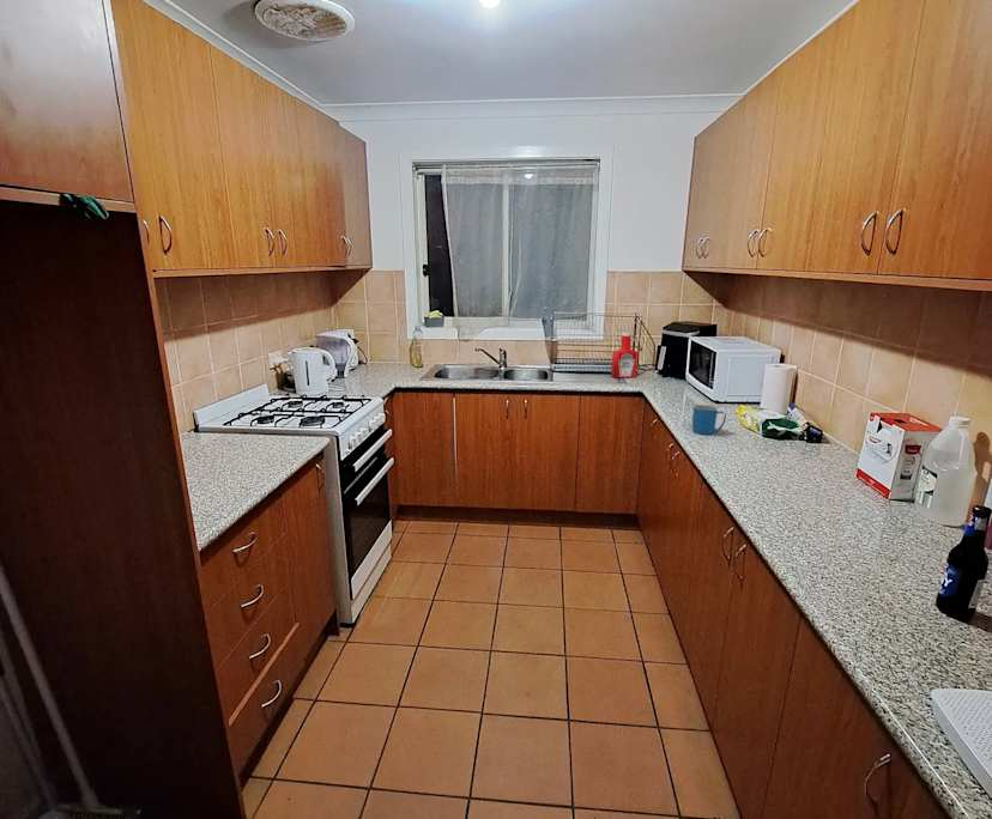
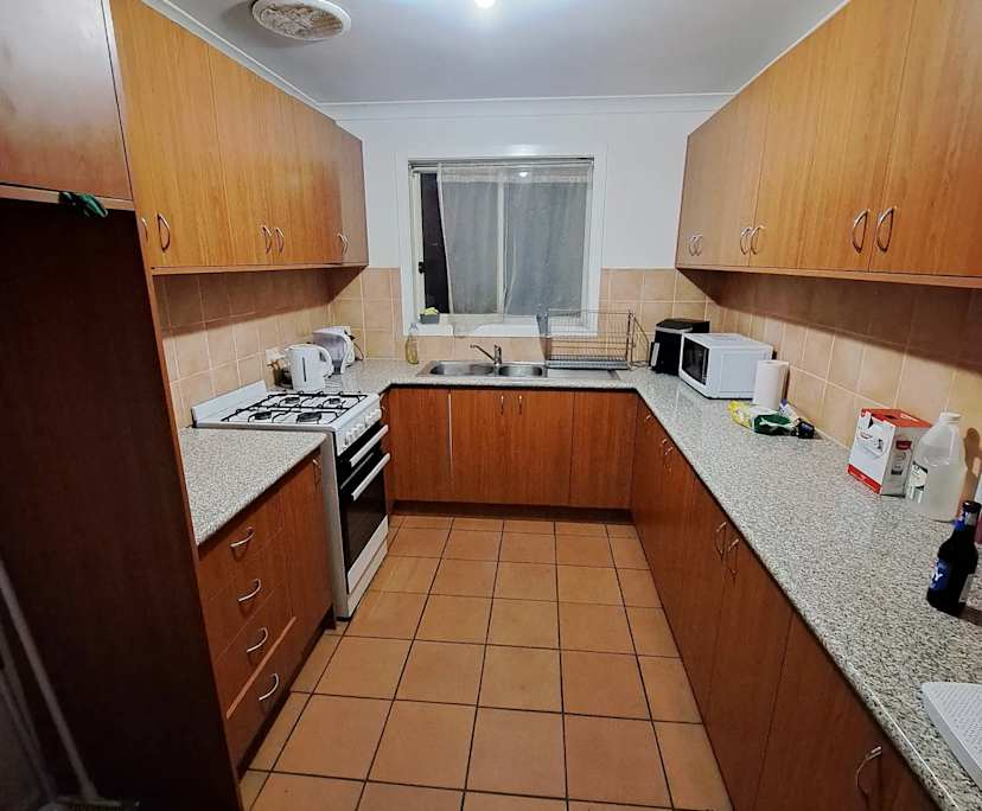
- mug [691,404,727,436]
- soap bottle [610,332,639,378]
